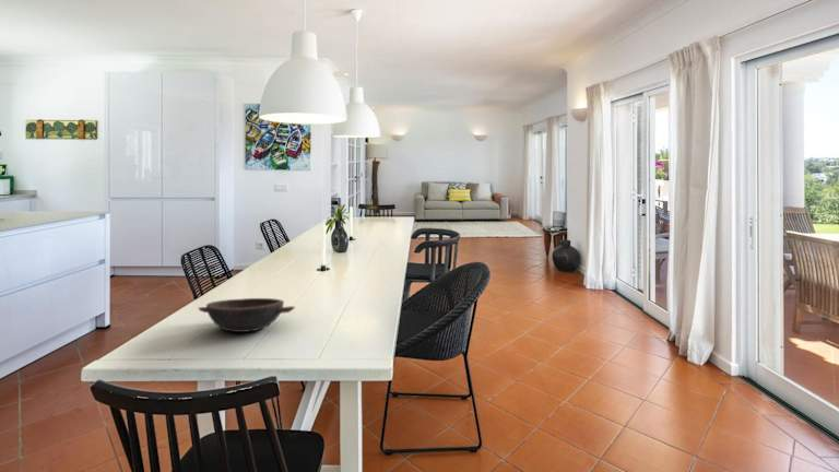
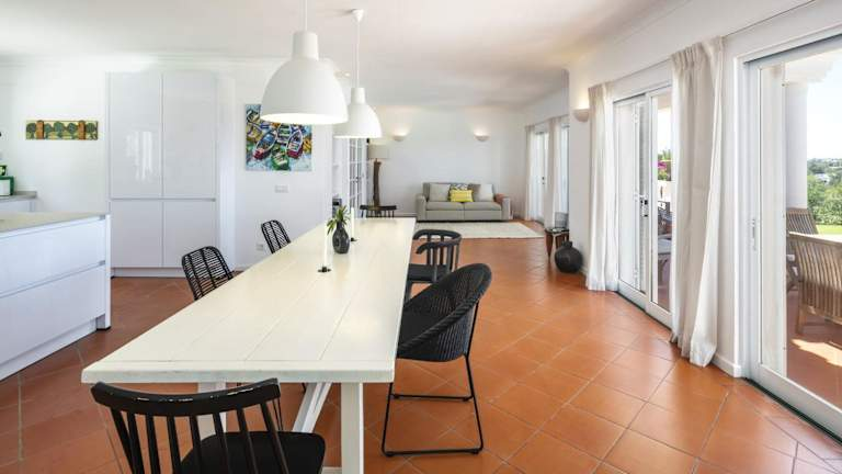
- bowl [198,297,296,333]
